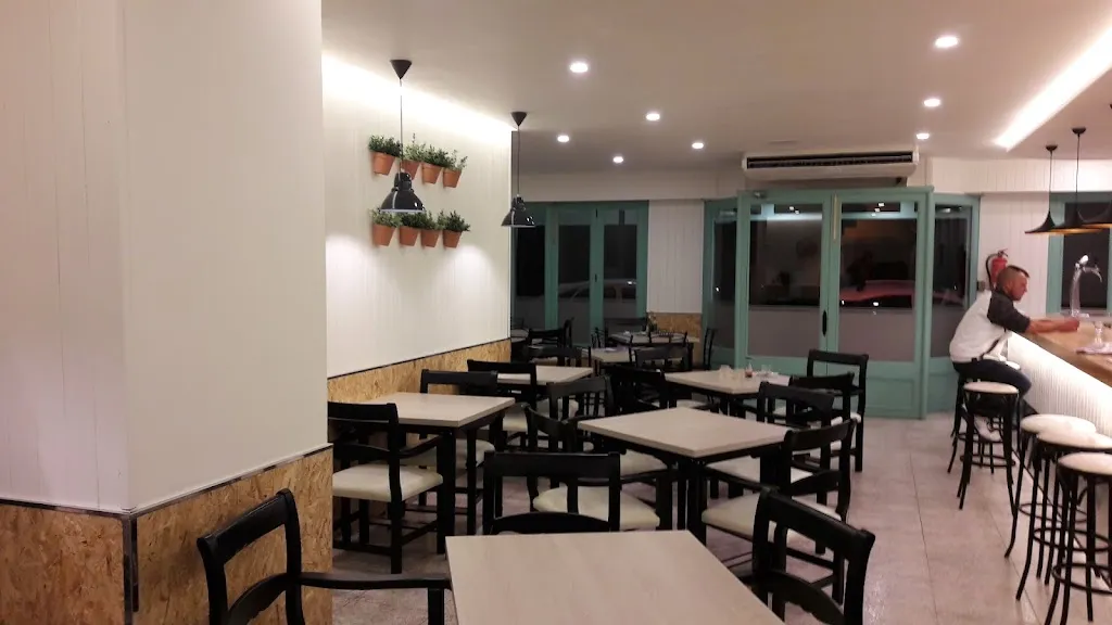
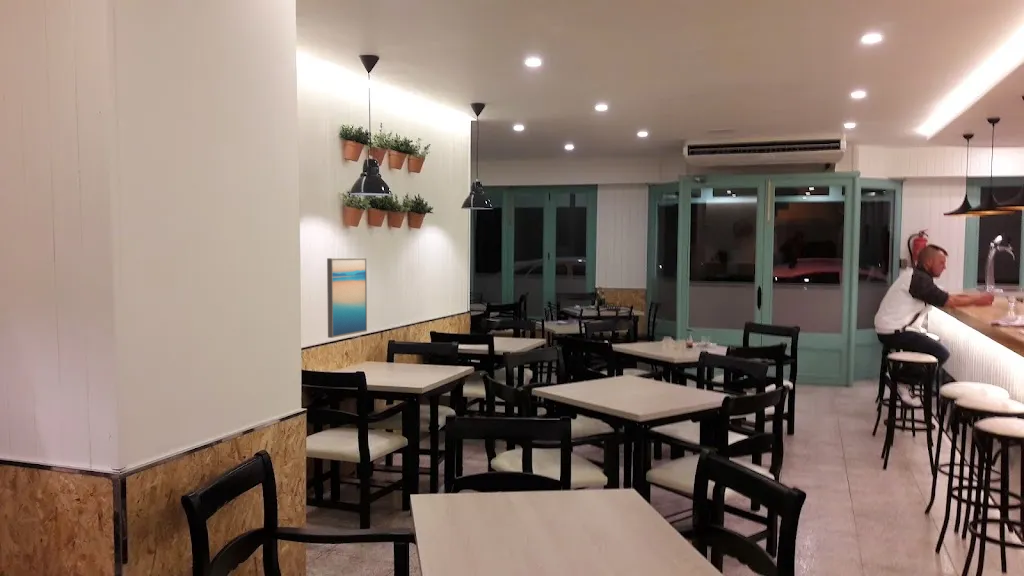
+ wall art [326,257,368,339]
